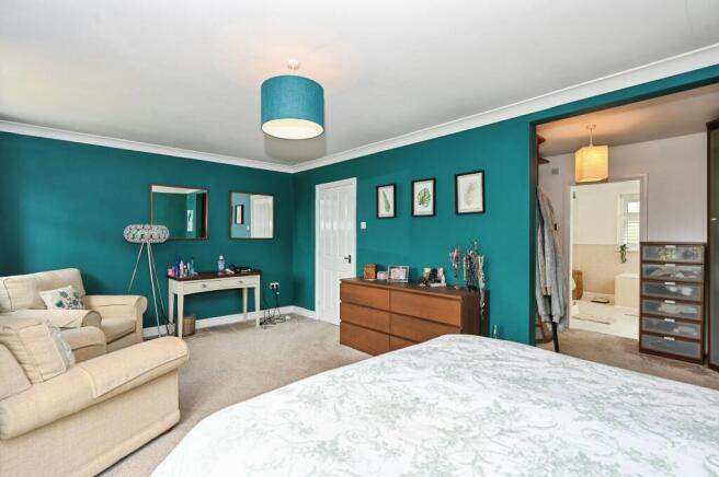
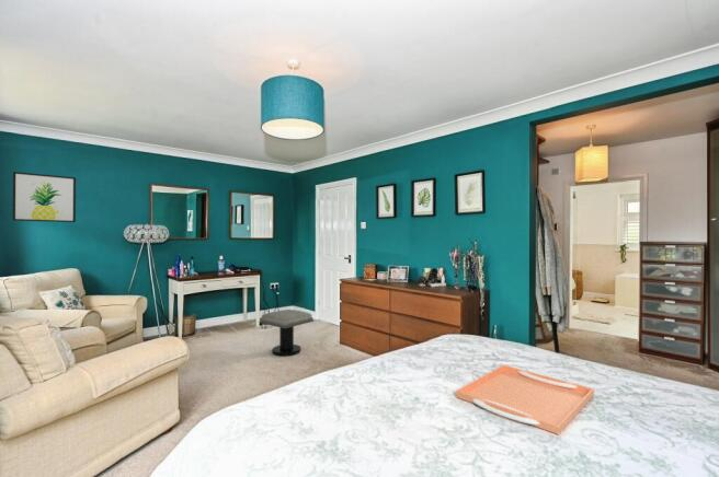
+ serving tray [455,363,595,435]
+ stool [259,309,315,357]
+ wall art [12,171,77,223]
